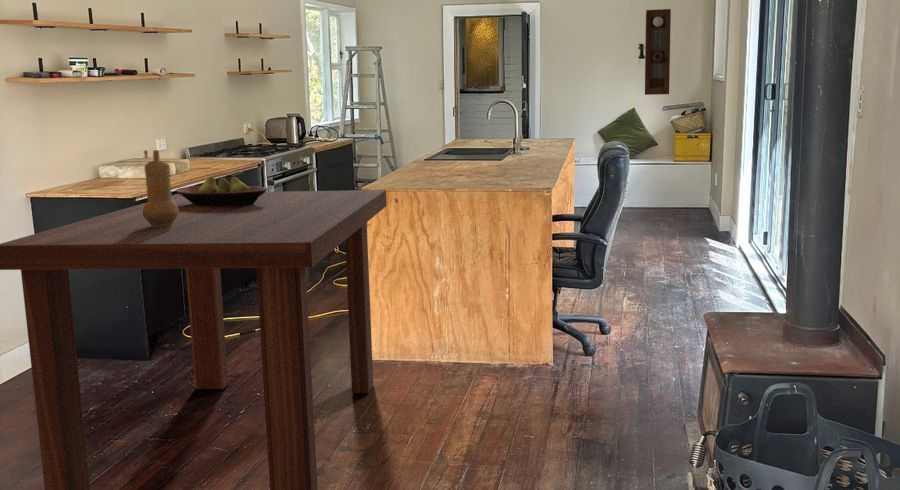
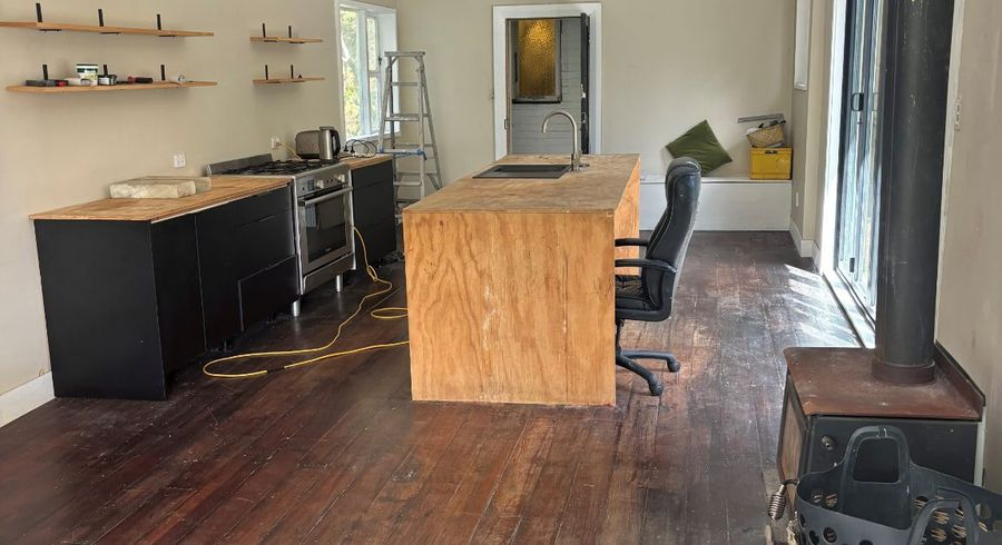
- pepper mill [143,149,179,227]
- dining table [0,189,388,490]
- pendulum clock [637,8,672,96]
- fruit bowl [175,176,269,206]
